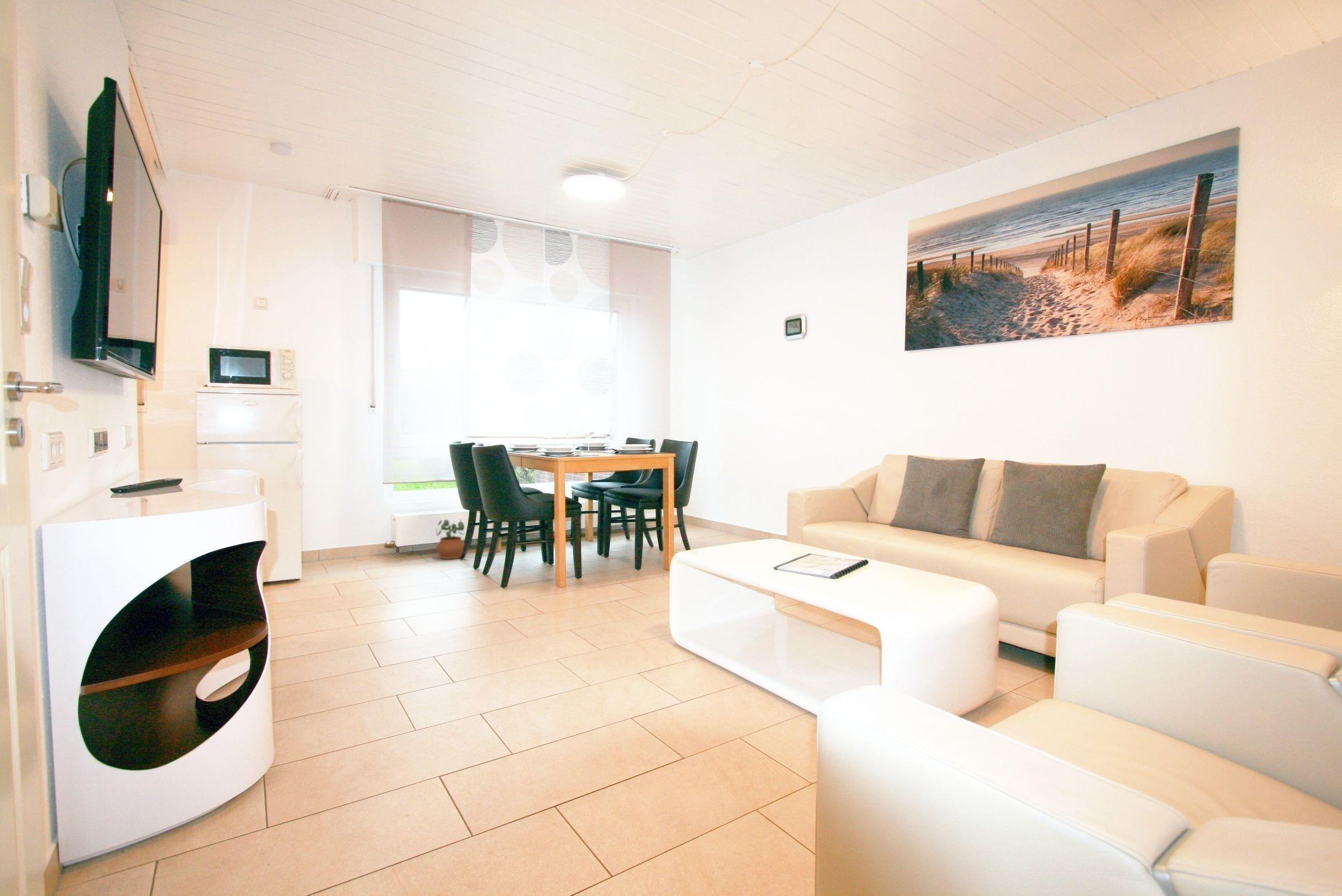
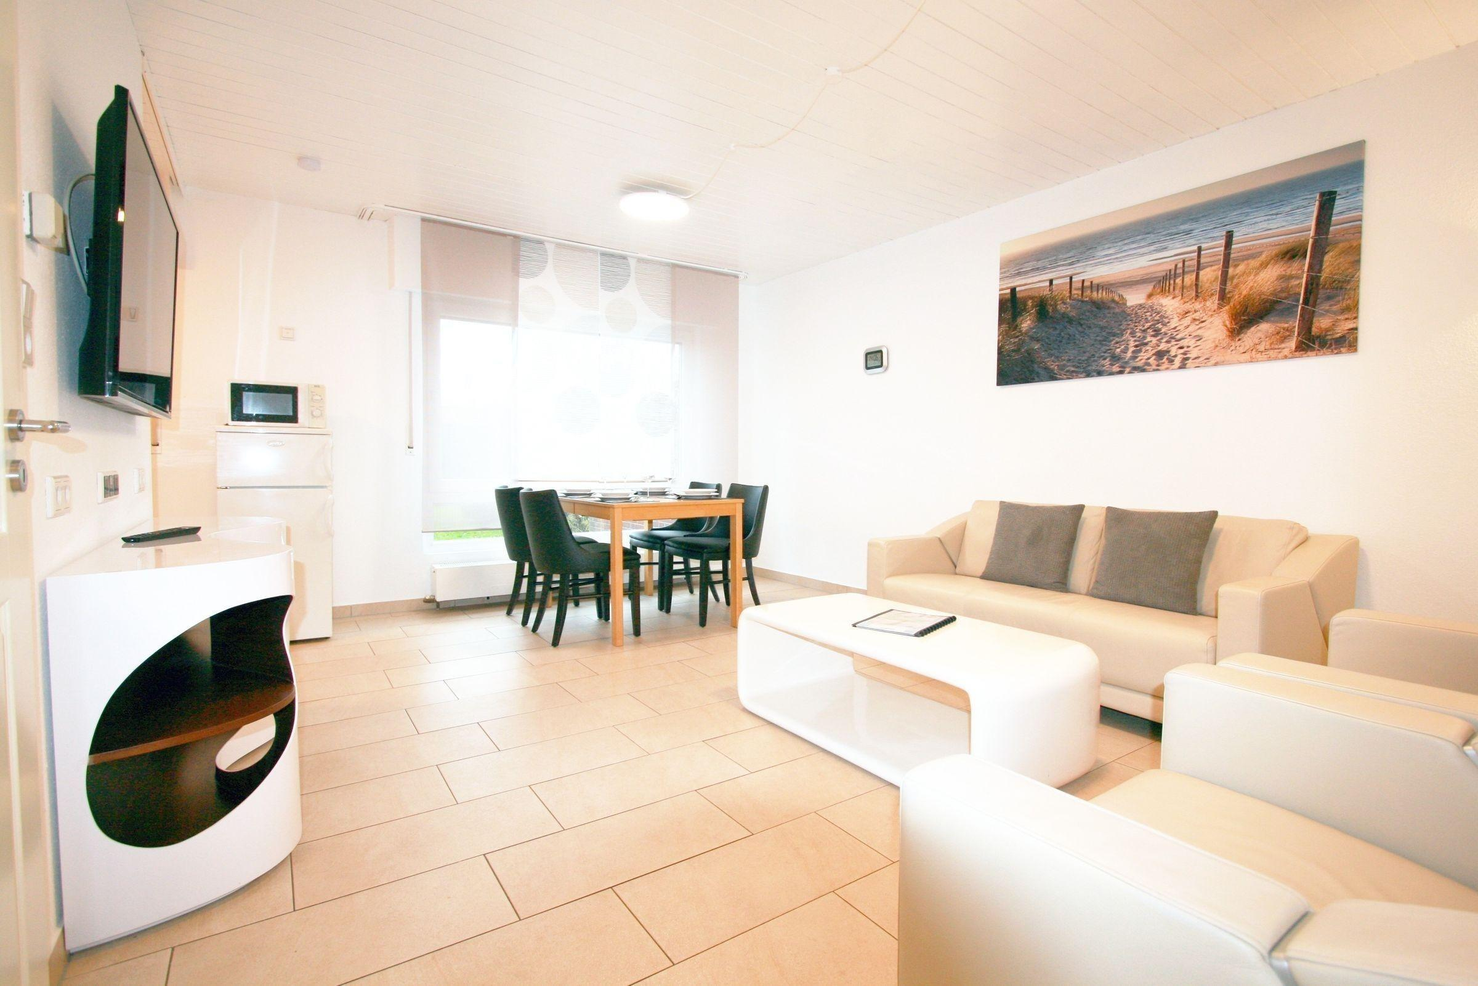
- potted plant [435,519,465,560]
